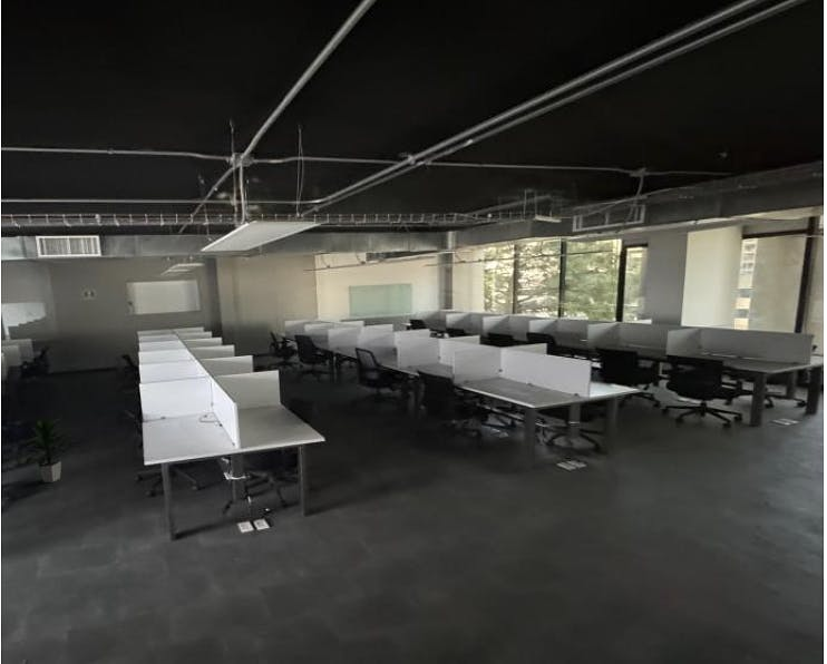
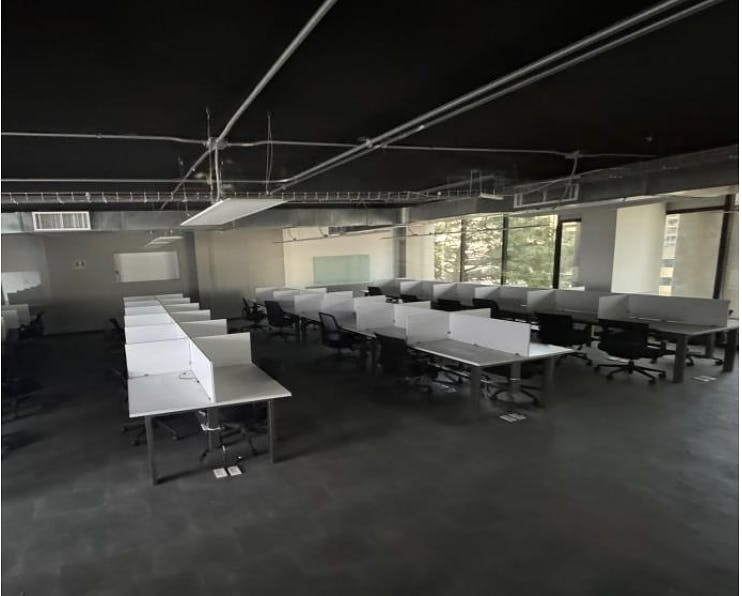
- indoor plant [21,417,78,484]
